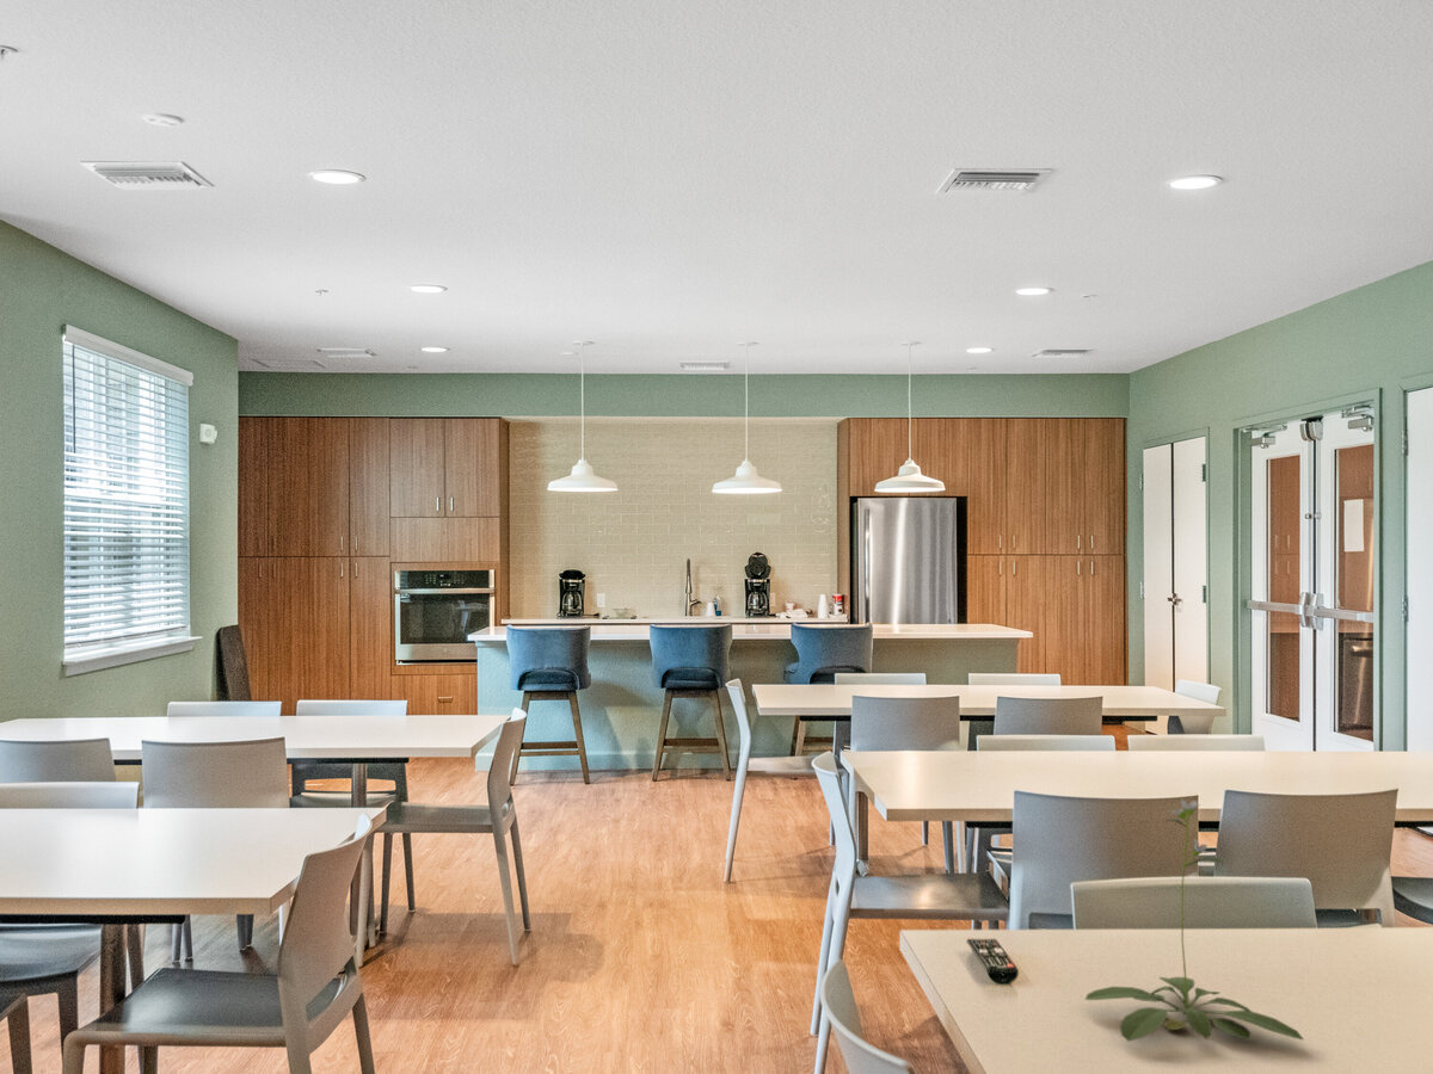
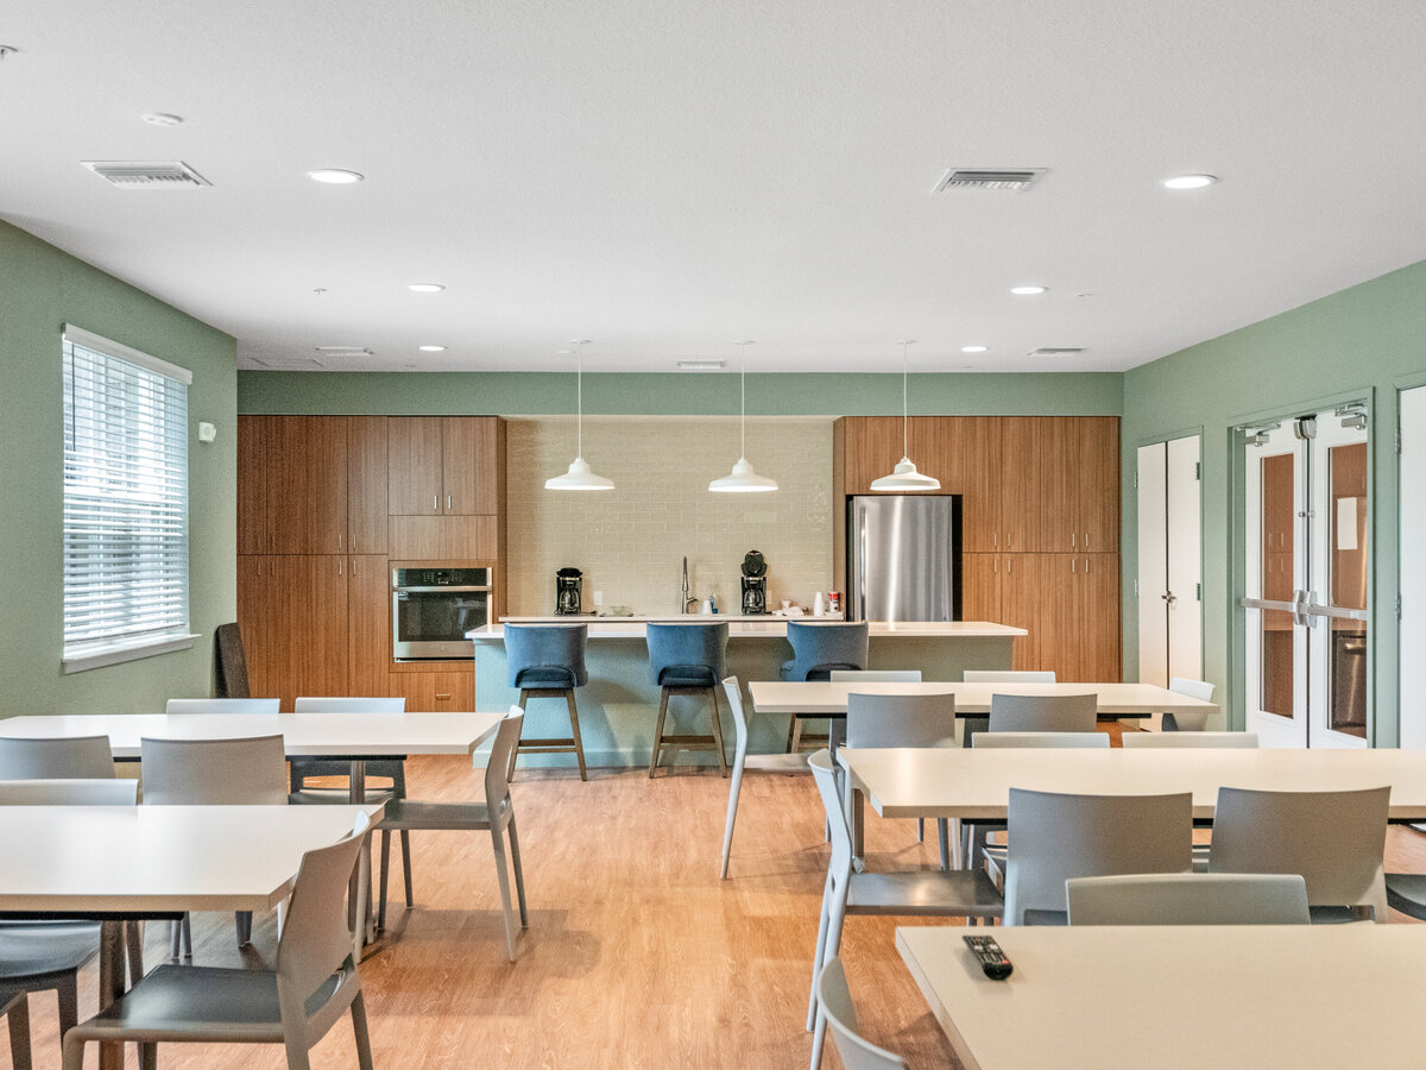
- plant [1084,798,1304,1042]
